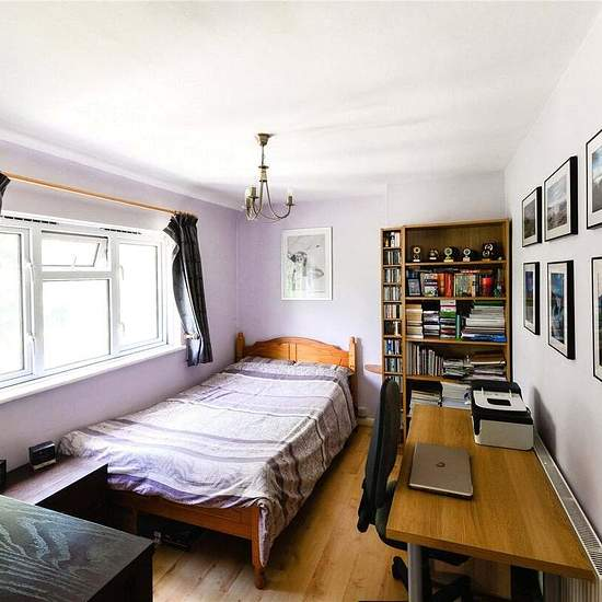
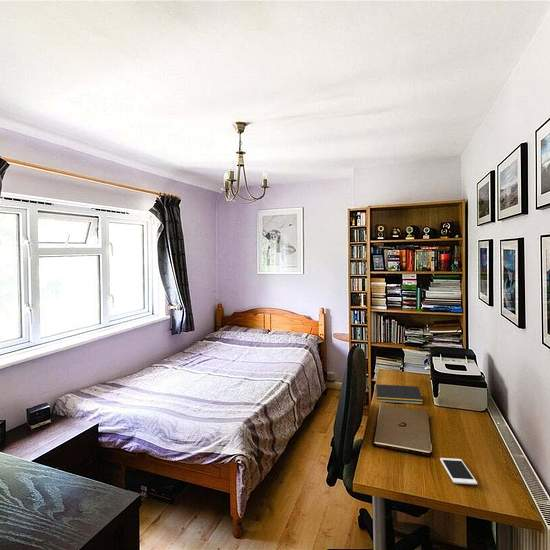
+ cell phone [439,457,478,486]
+ notepad [374,384,424,406]
